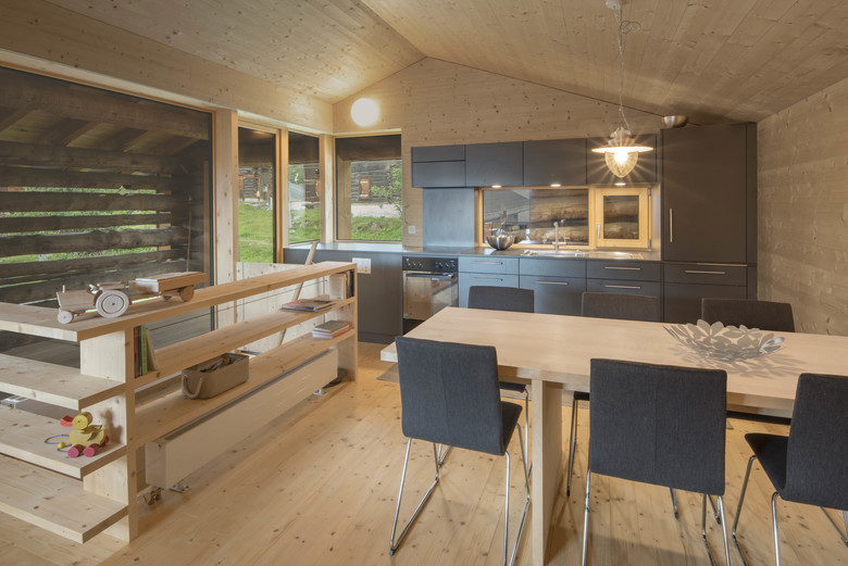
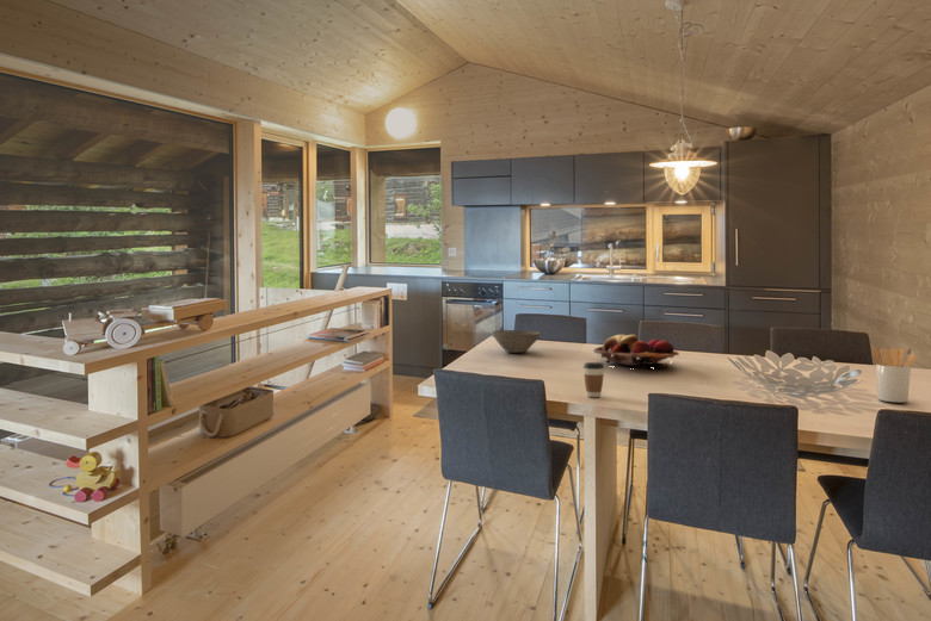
+ coffee cup [582,361,605,398]
+ fruit basket [592,334,680,370]
+ utensil holder [871,346,919,404]
+ bowl [491,329,542,354]
